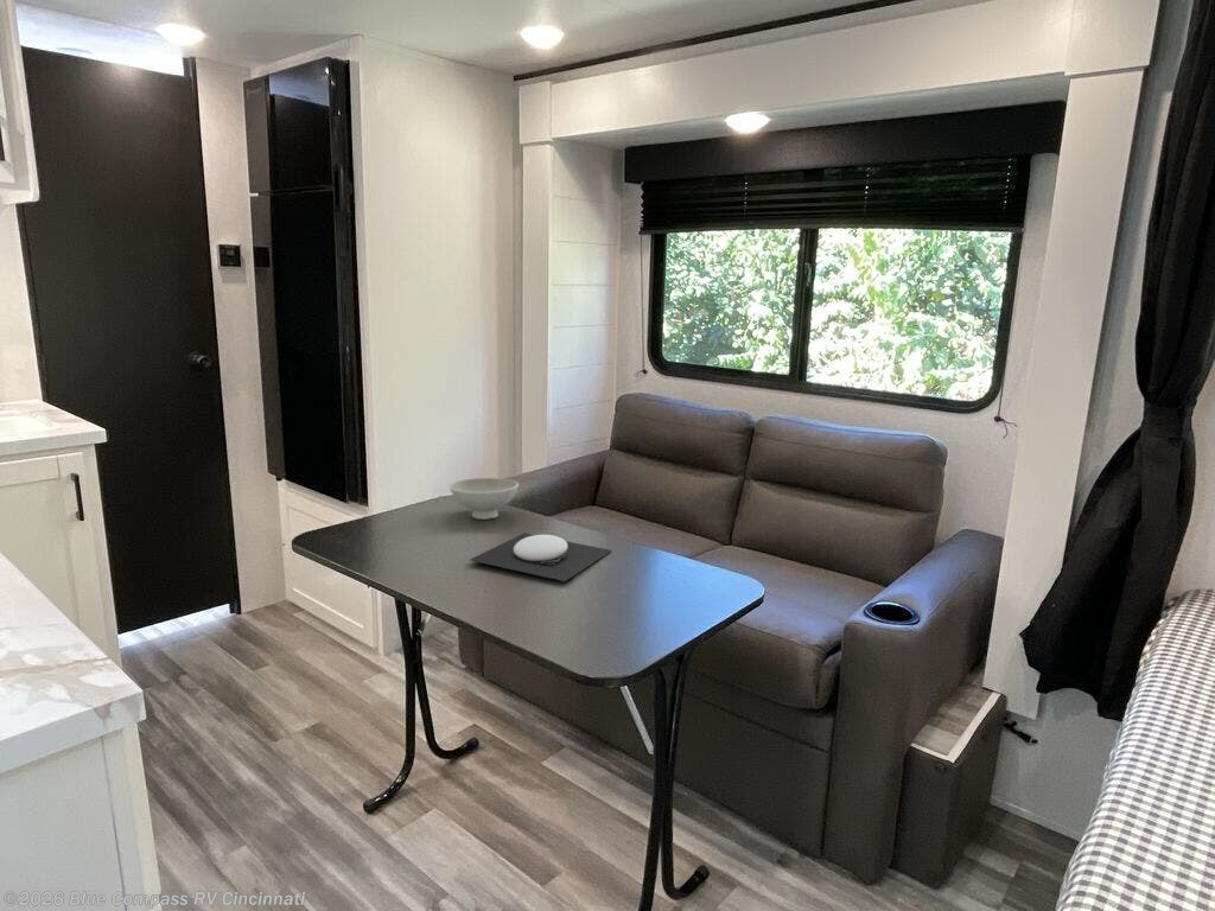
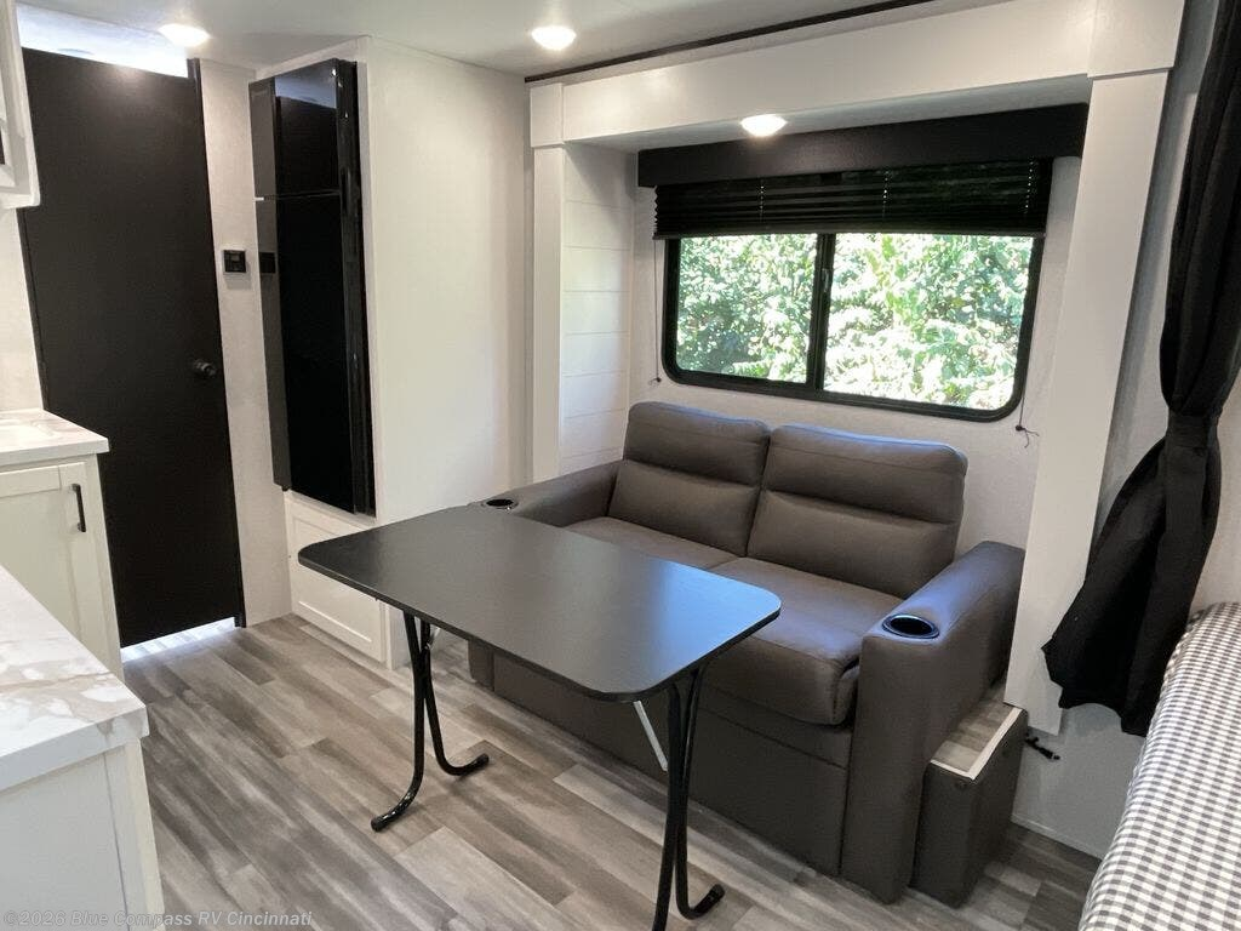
- bowl [449,477,520,521]
- plate [469,533,612,582]
